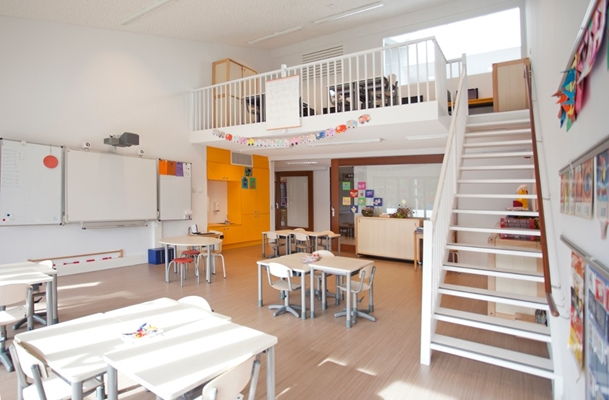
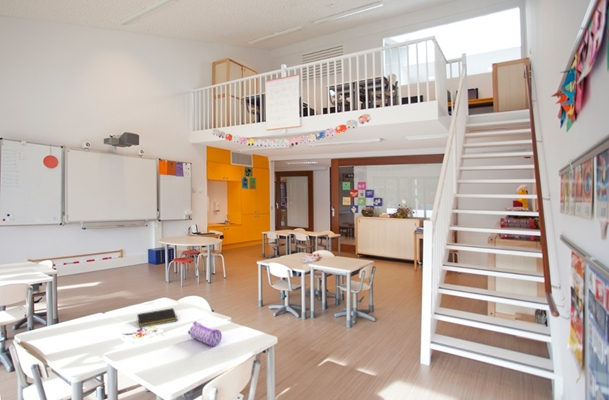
+ pencil case [187,321,223,347]
+ notepad [136,307,178,328]
